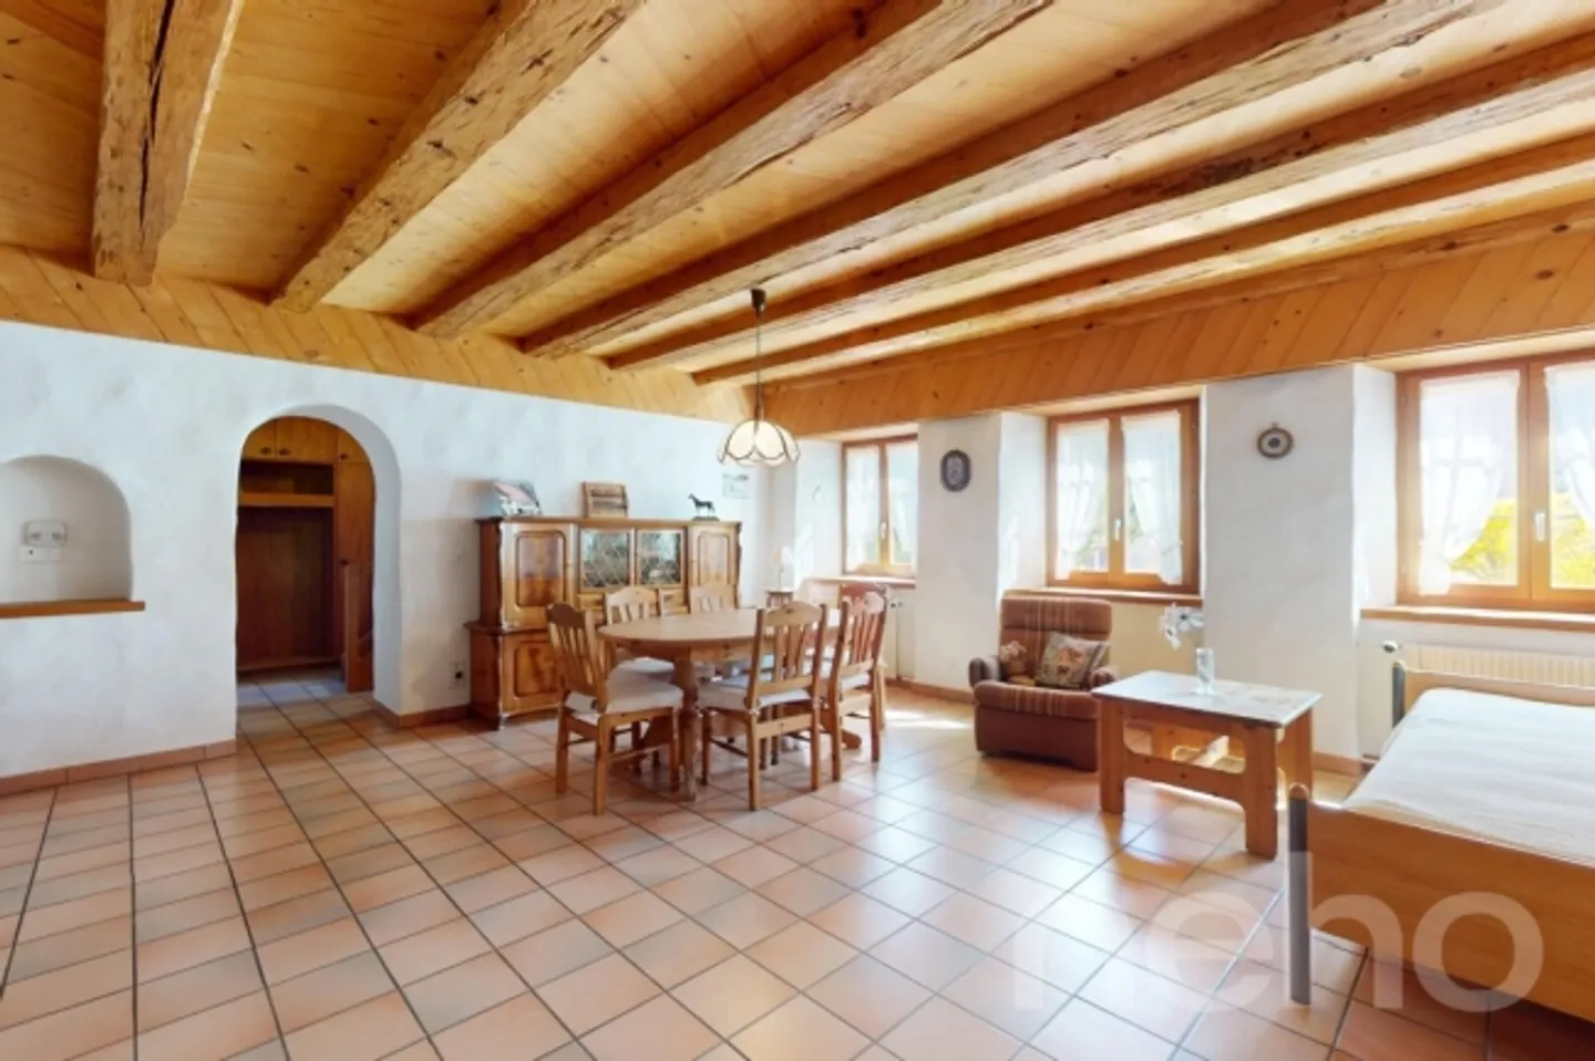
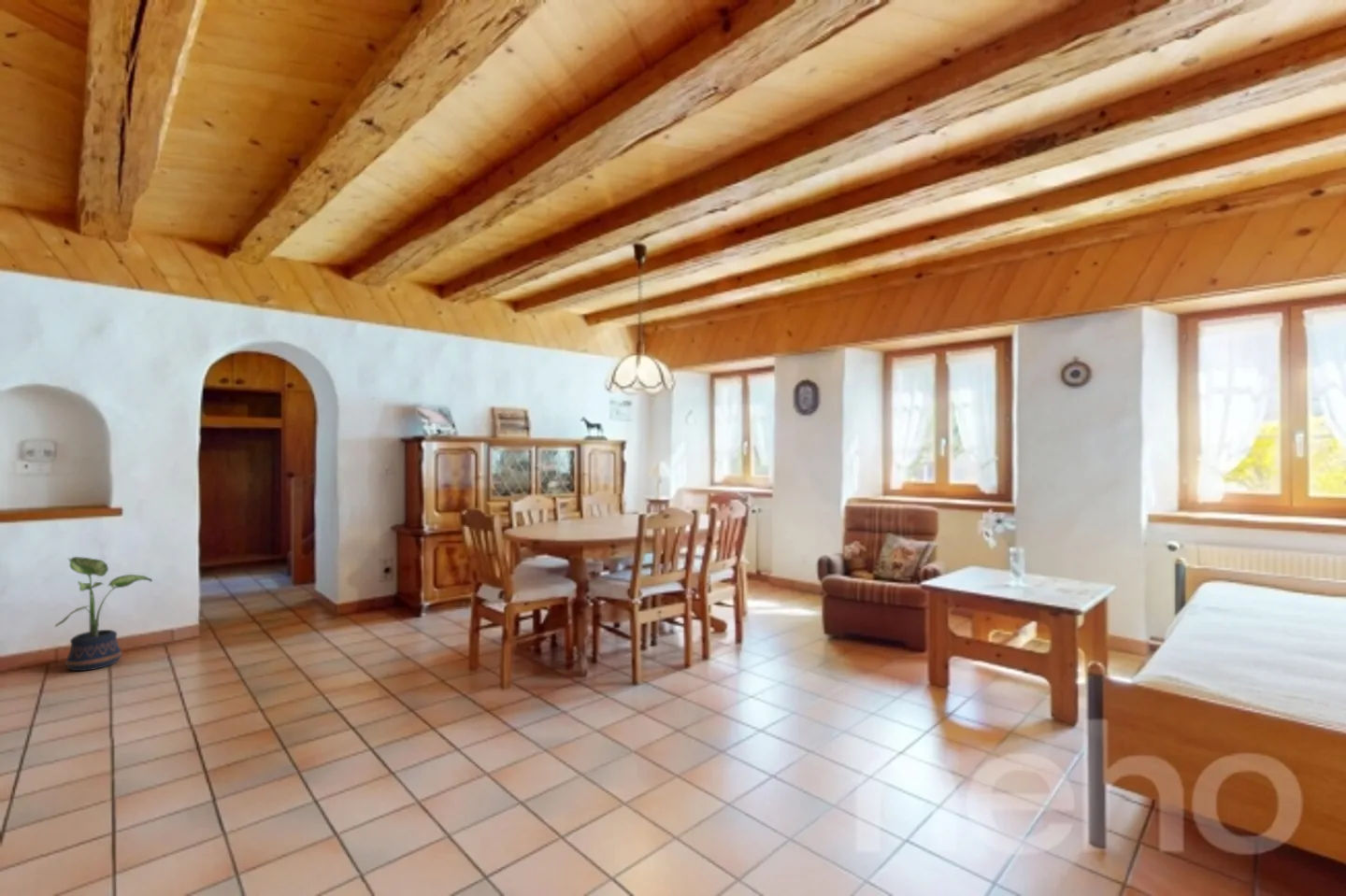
+ potted plant [54,556,153,672]
